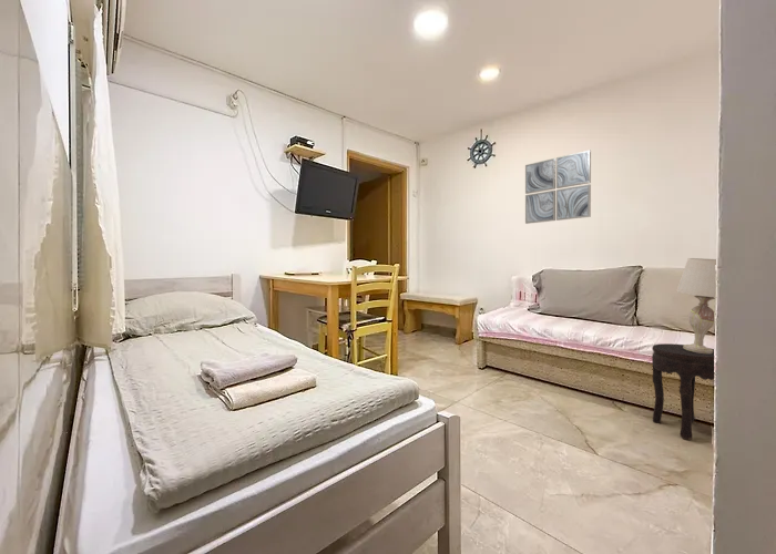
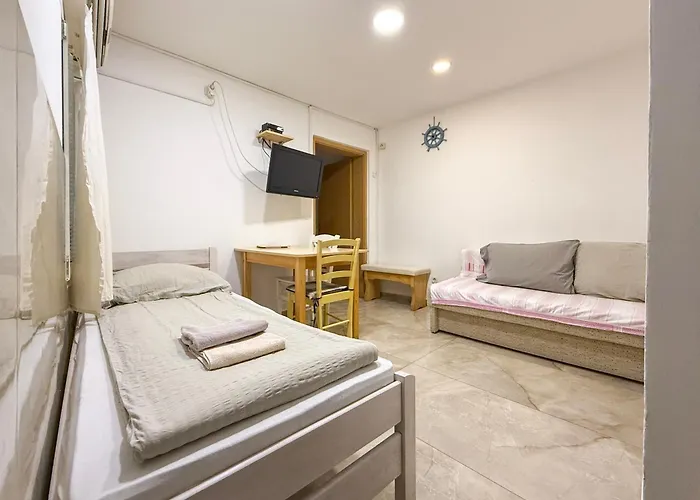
- table lamp [675,257,717,353]
- wall art [524,150,592,225]
- side table [651,342,715,441]
